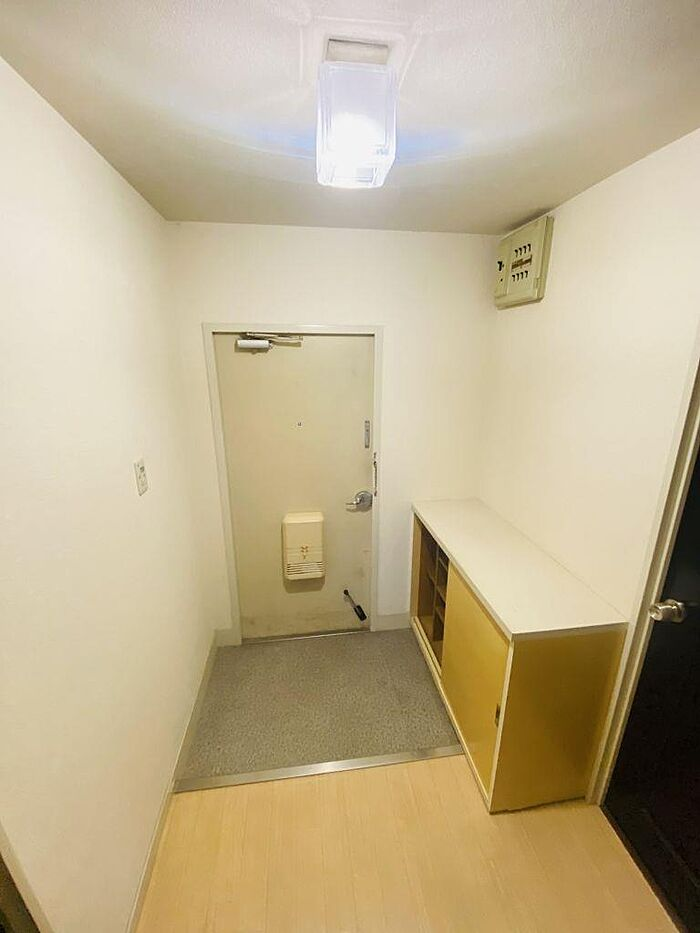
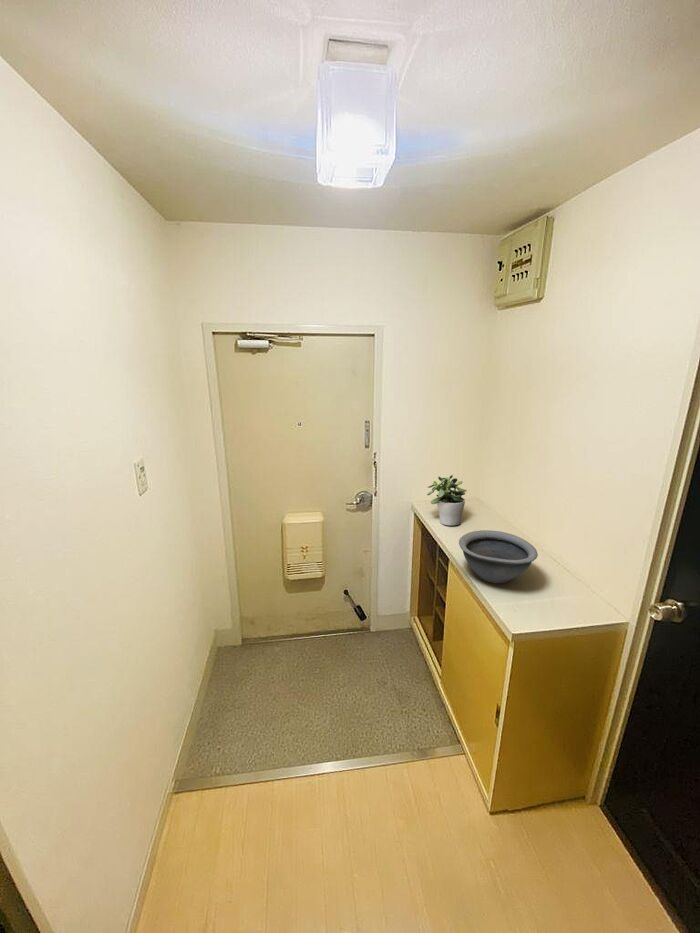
+ bowl [458,529,539,584]
+ potted plant [426,474,468,527]
